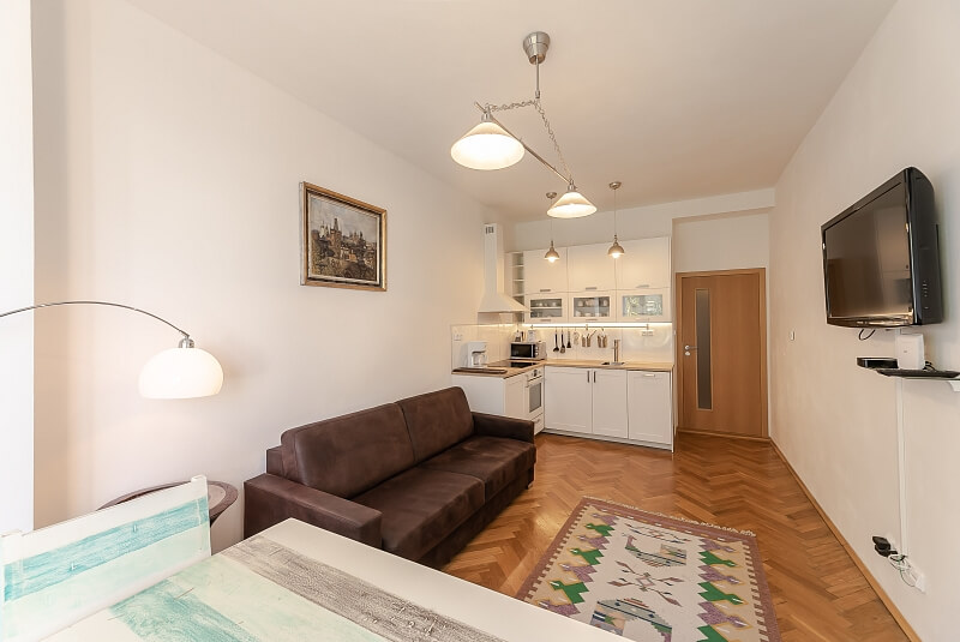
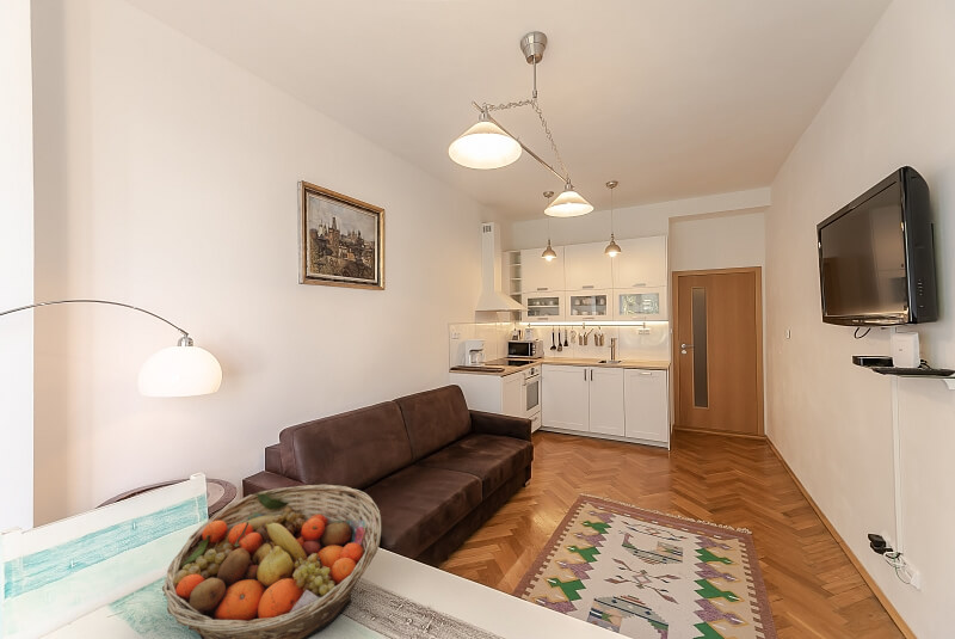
+ fruit basket [161,484,382,639]
